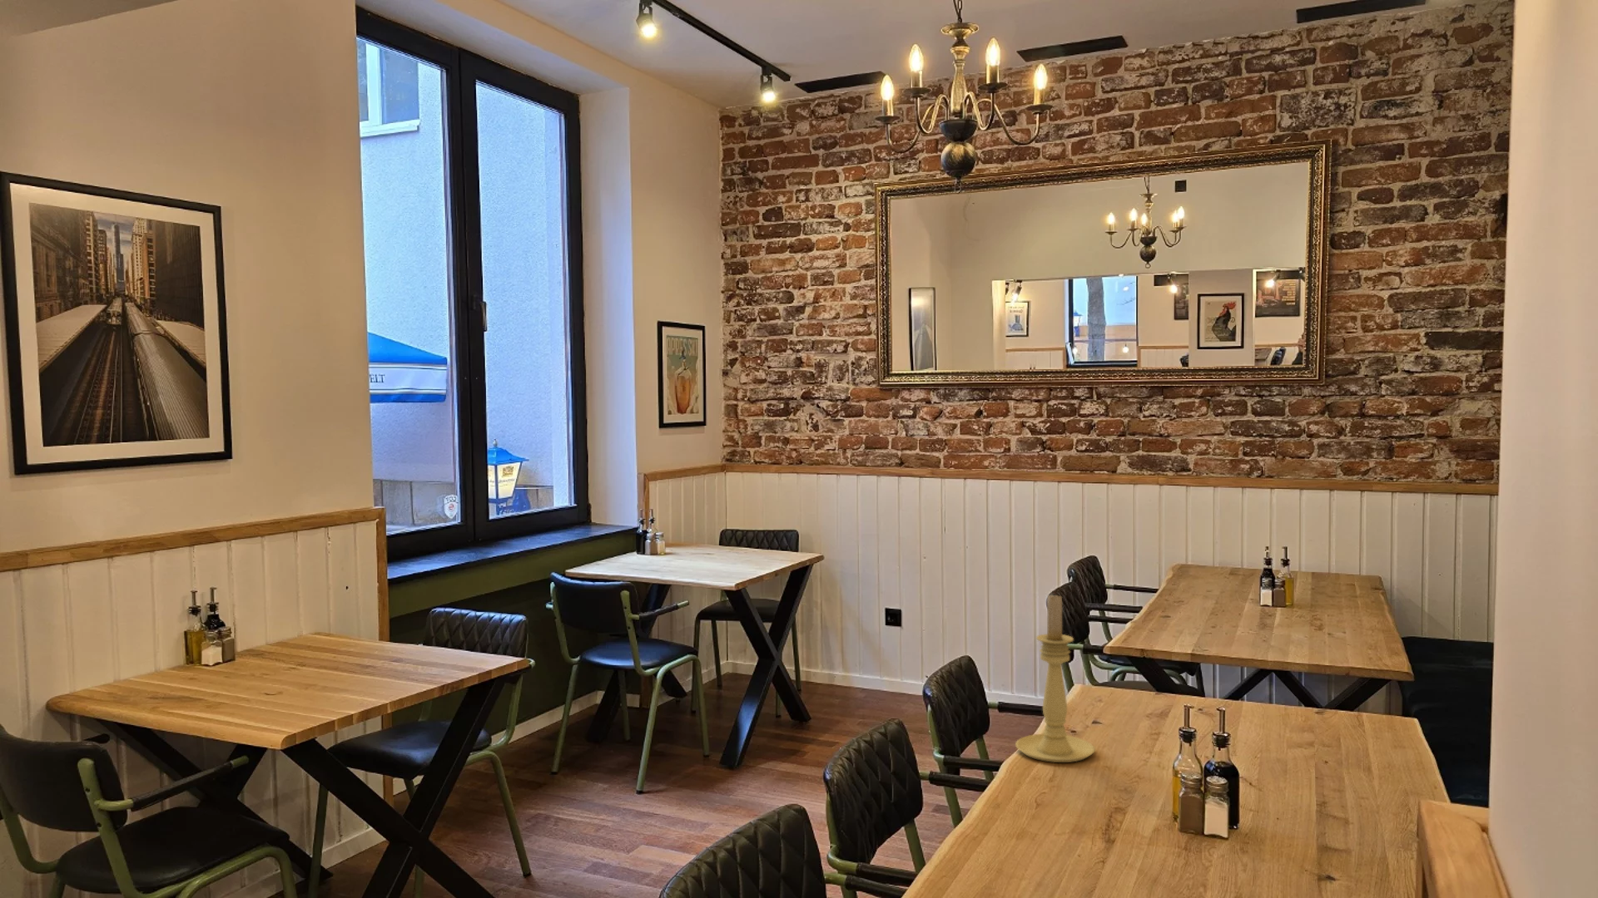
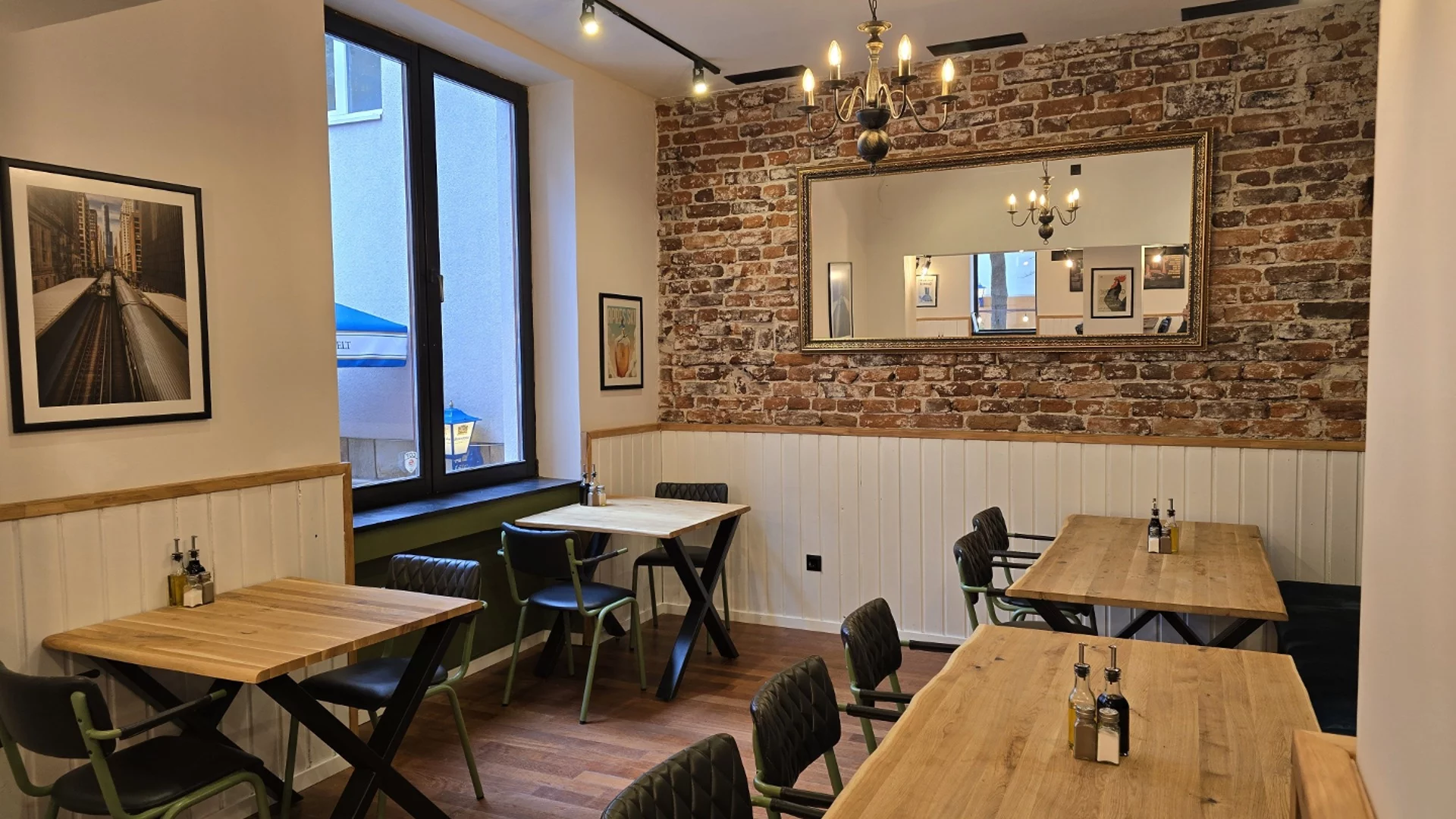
- candle holder [1014,592,1096,763]
